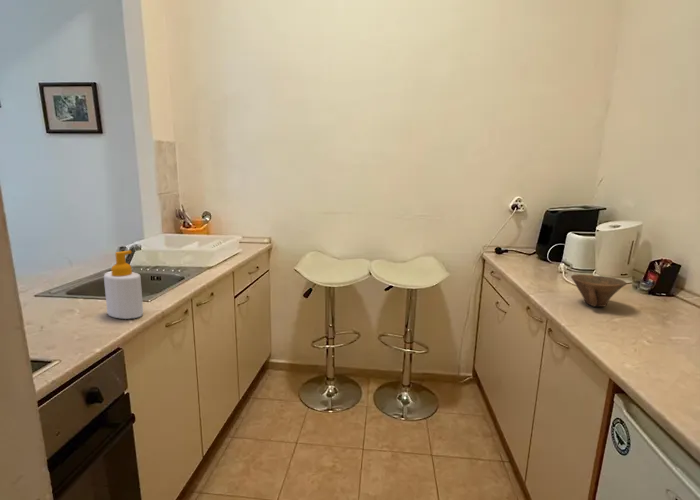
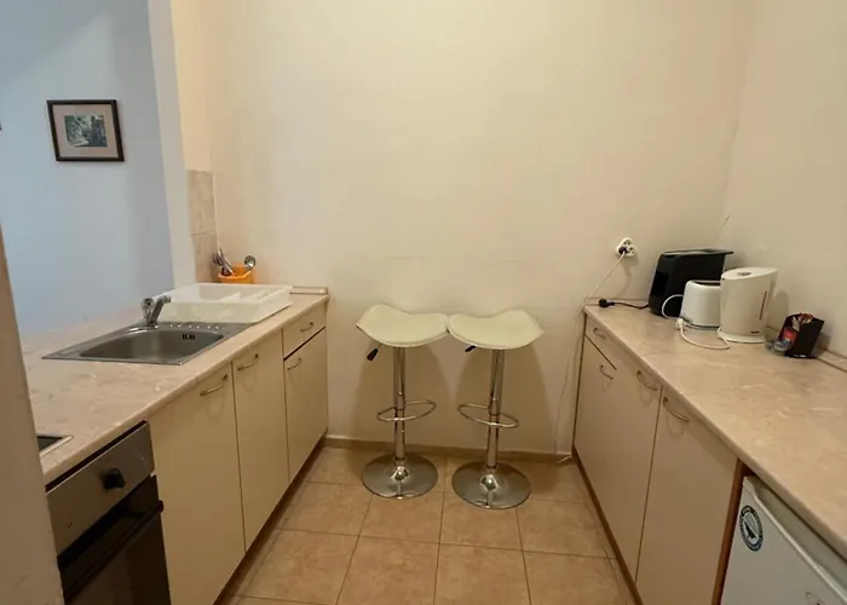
- soap bottle [103,250,144,320]
- bowl [570,273,627,308]
